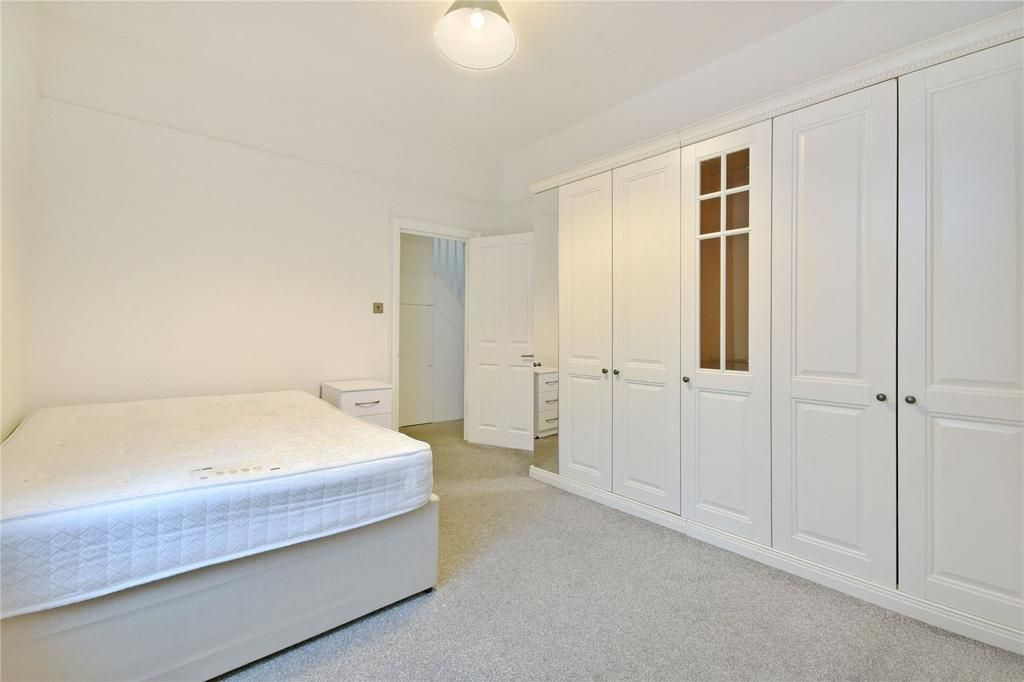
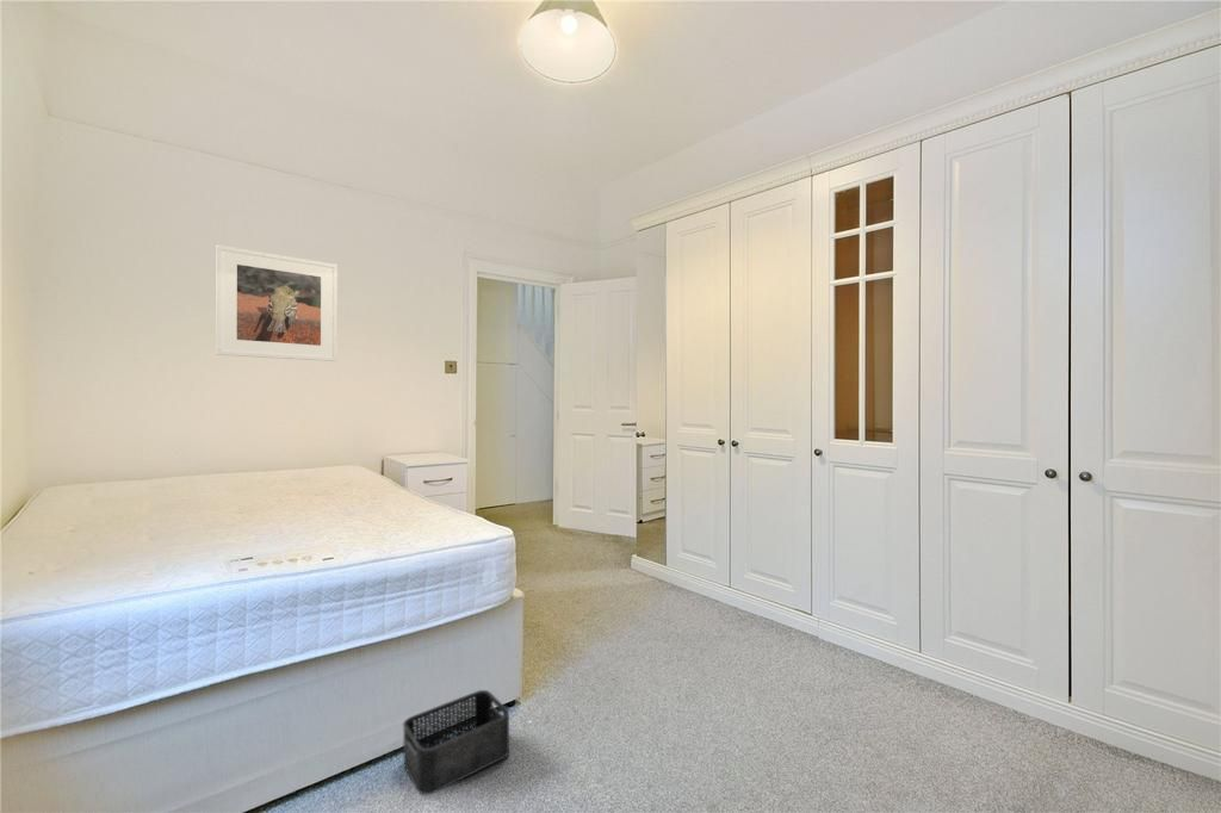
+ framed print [215,243,339,362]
+ storage bin [402,689,510,796]
